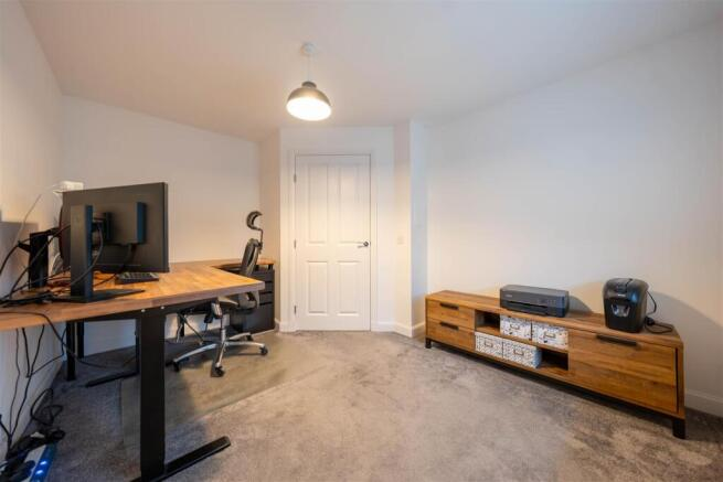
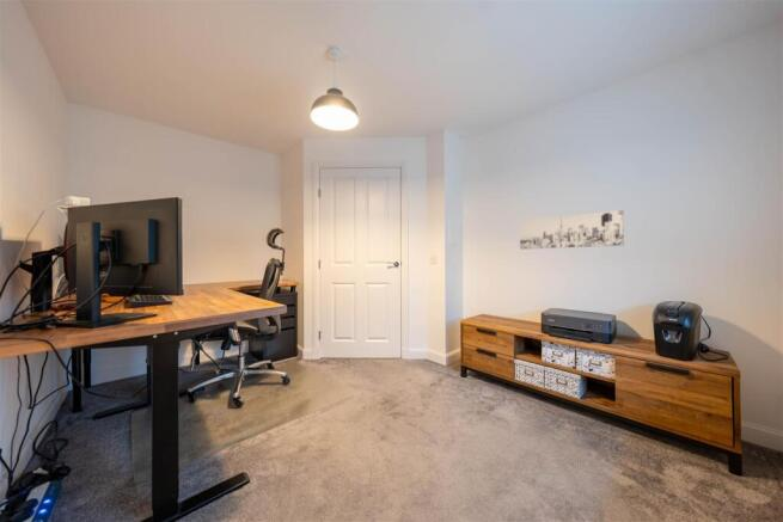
+ wall art [519,209,625,251]
